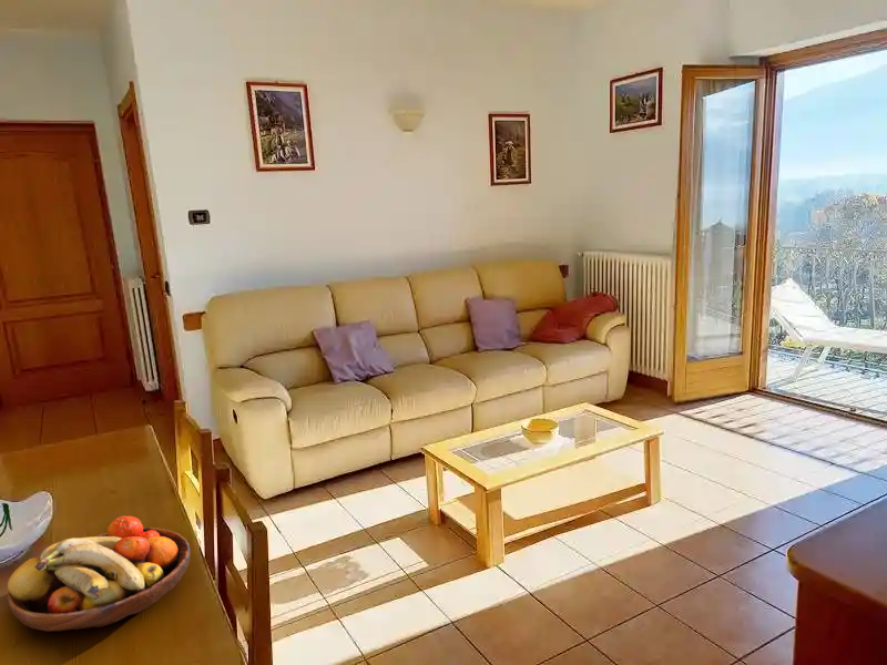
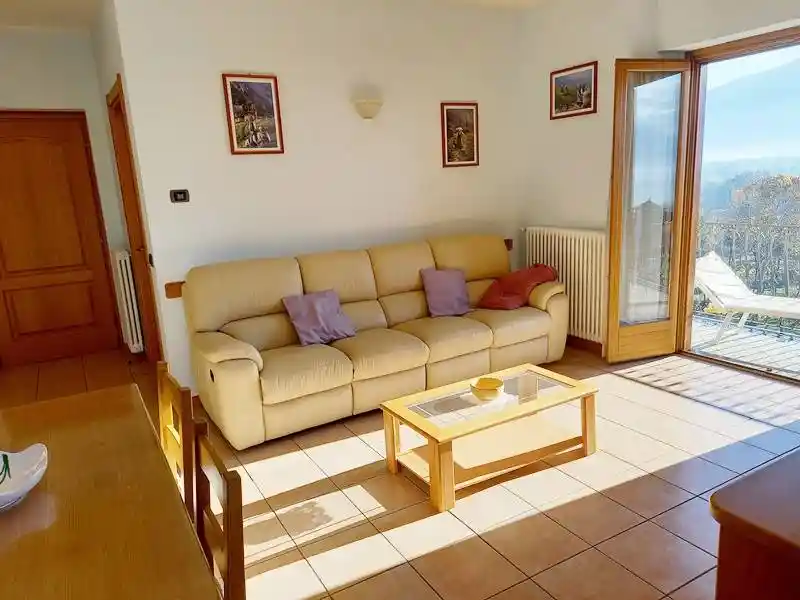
- fruit bowl [7,515,192,633]
